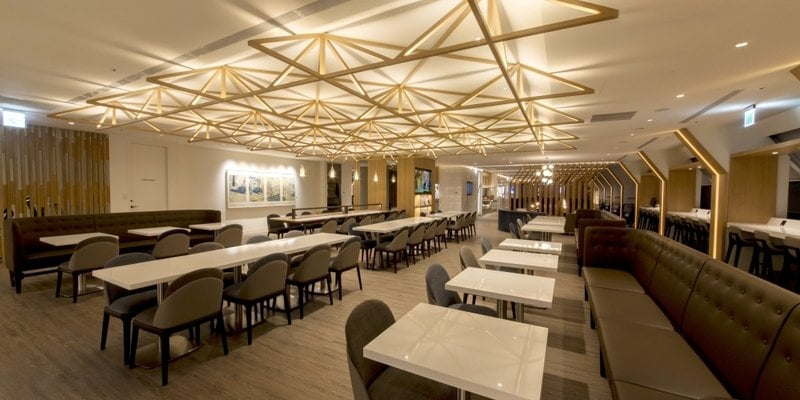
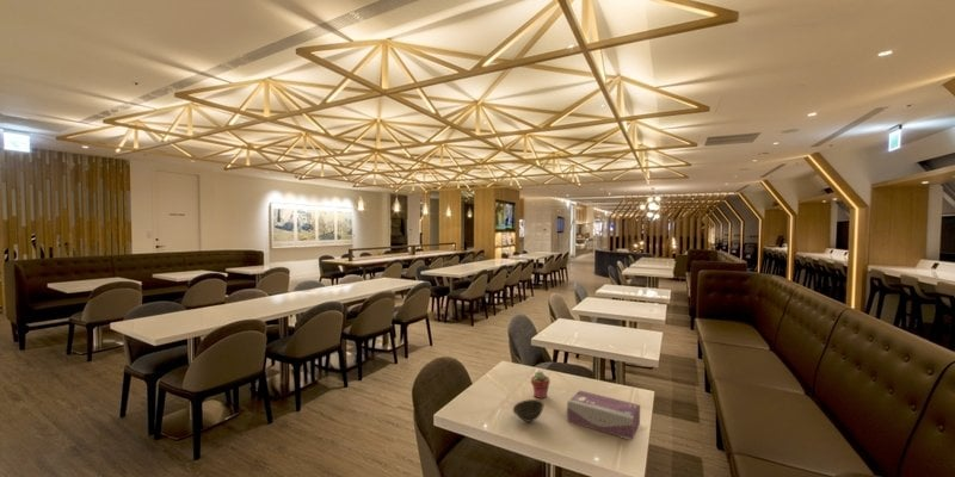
+ bowl [512,398,546,422]
+ tissue box [566,389,641,441]
+ potted succulent [530,370,552,399]
